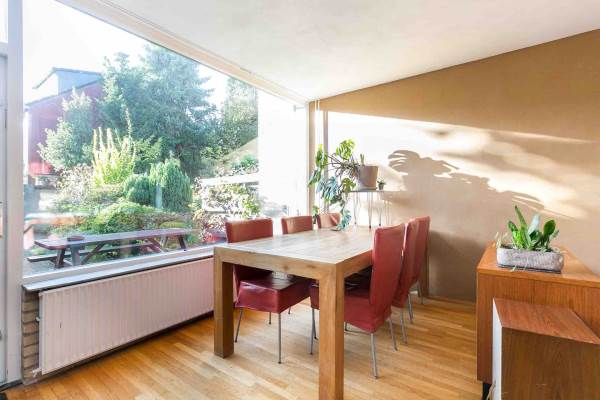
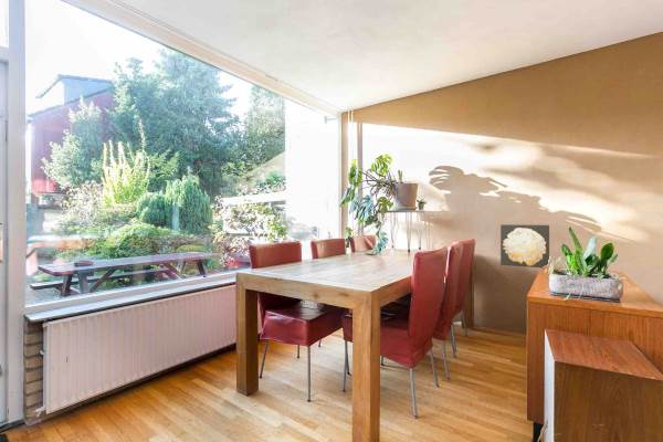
+ wall art [499,223,550,269]
